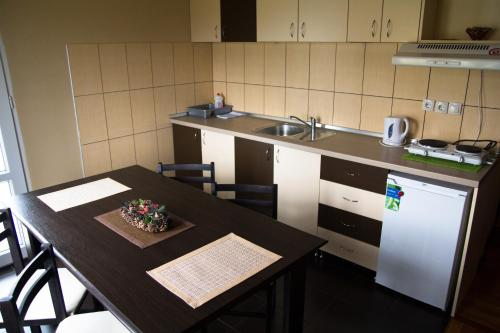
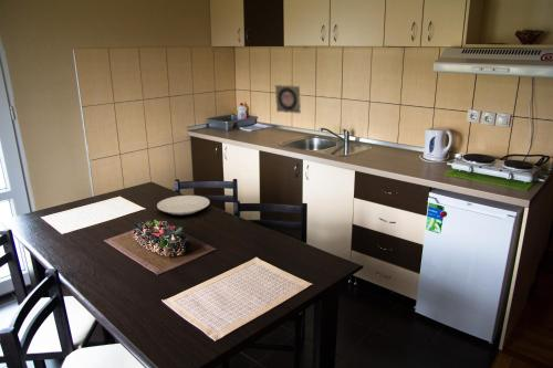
+ plate [156,194,210,218]
+ decorative plate [274,84,302,115]
